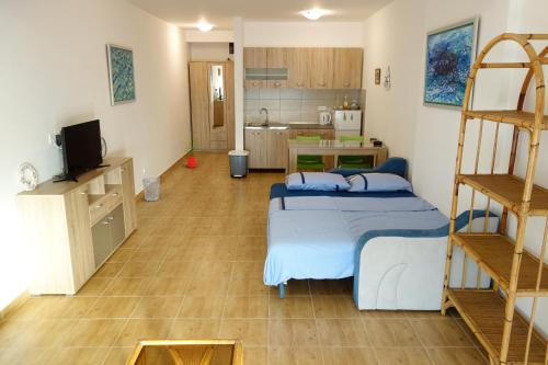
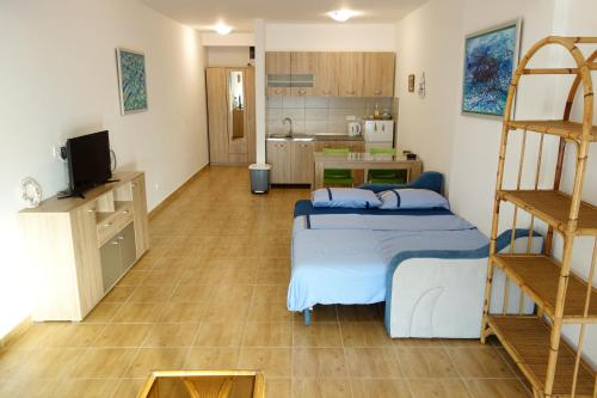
- house plant [179,133,203,169]
- wastebasket [141,176,161,202]
